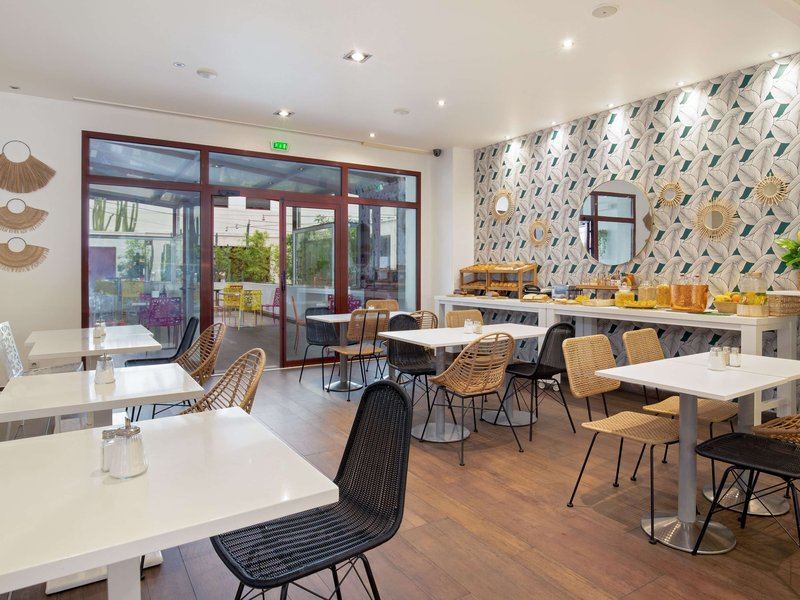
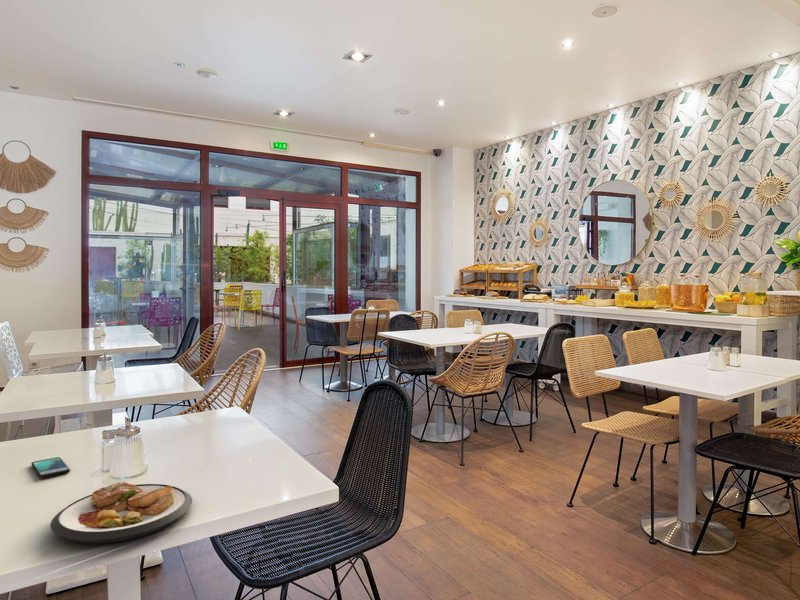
+ plate [50,481,193,544]
+ smartphone [30,456,71,479]
